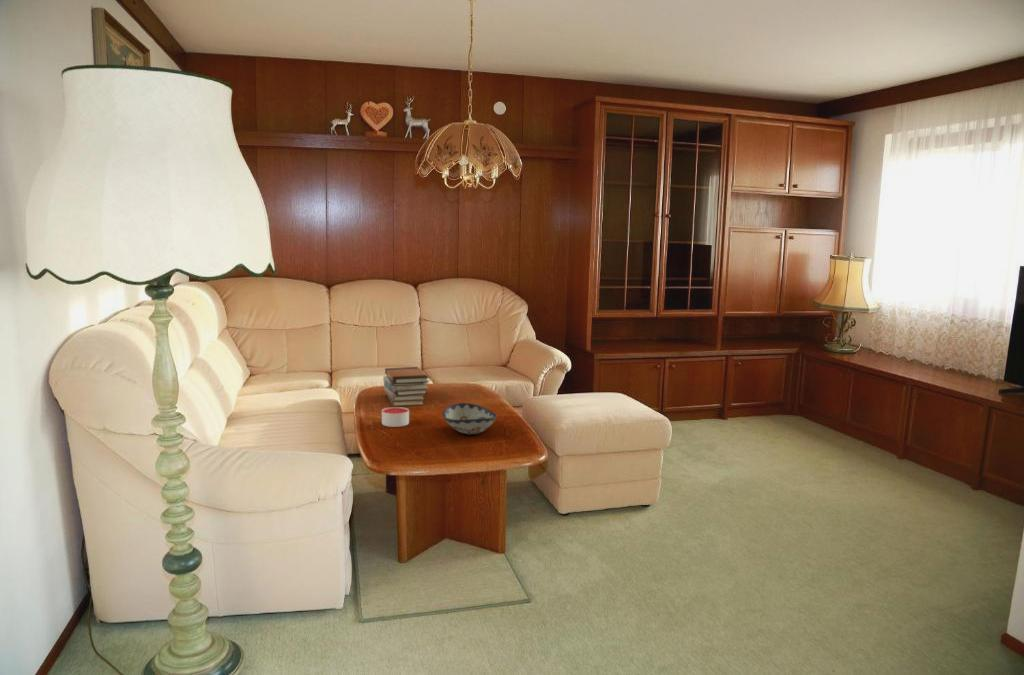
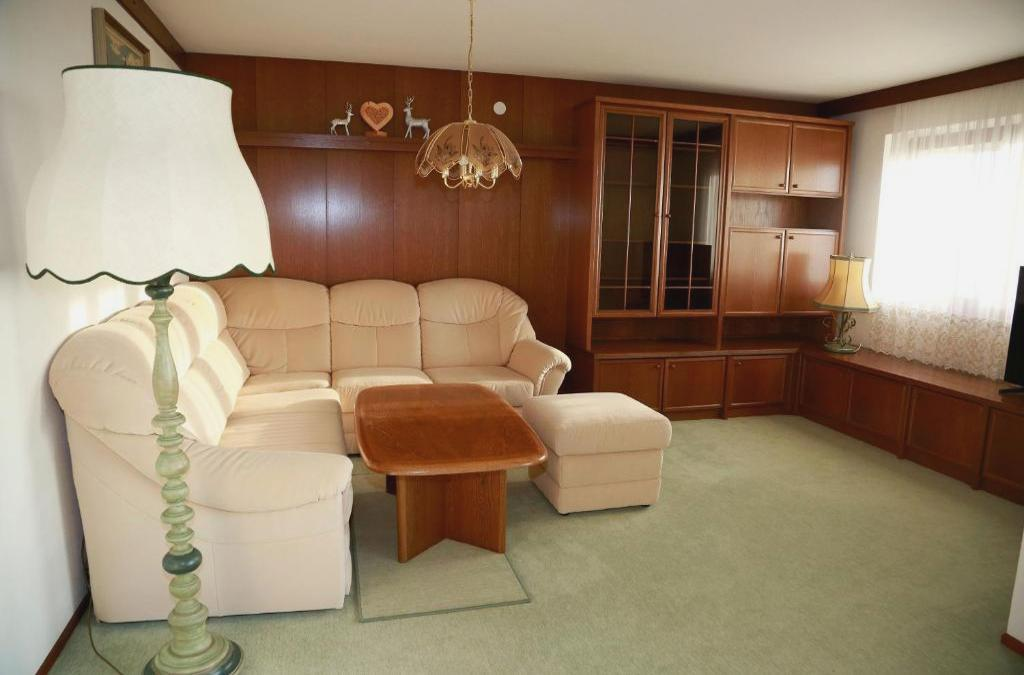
- candle [381,406,410,428]
- decorative bowl [442,402,498,436]
- book stack [382,366,430,407]
